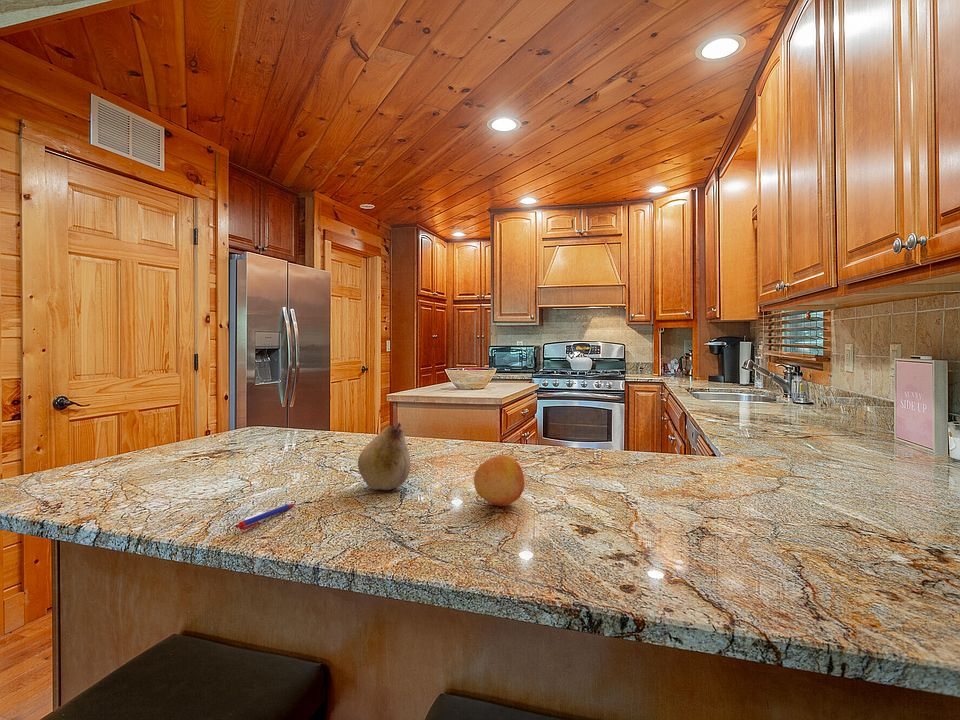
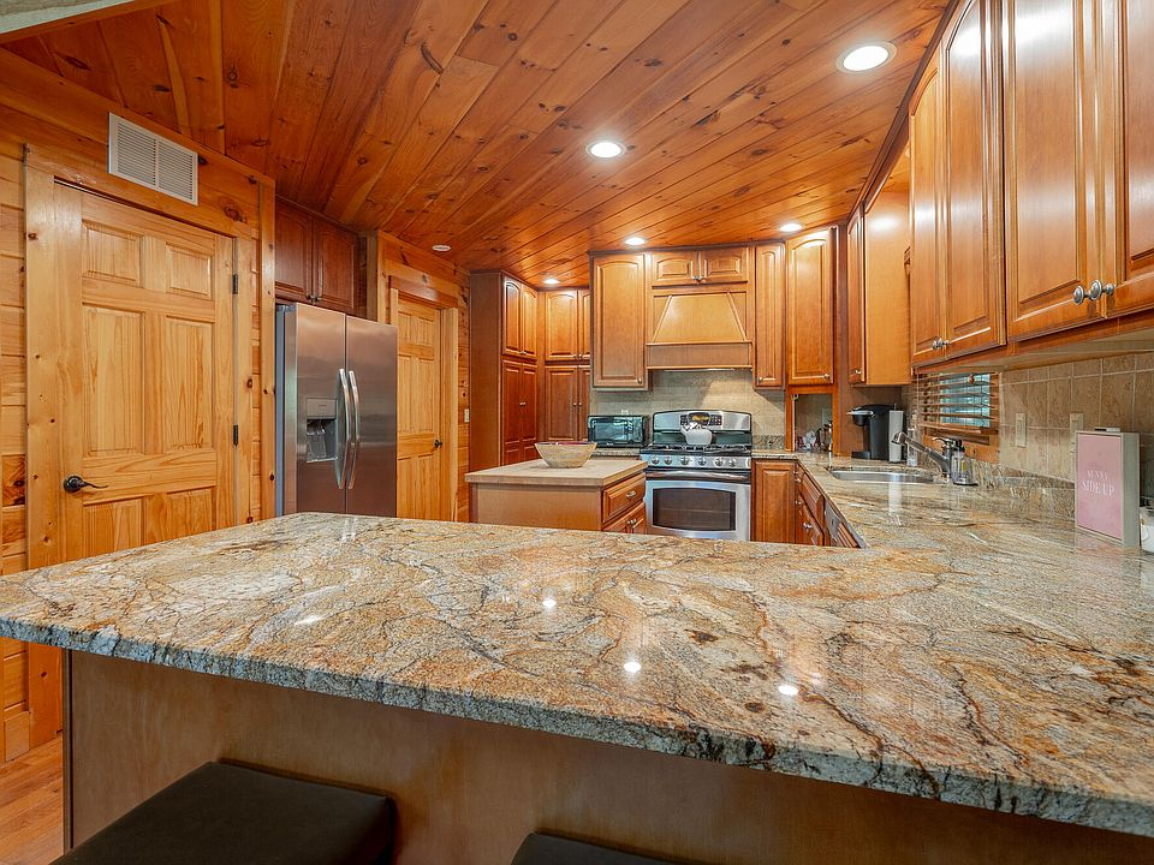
- fruit [357,422,411,491]
- pen [234,503,296,531]
- fruit [473,454,526,507]
